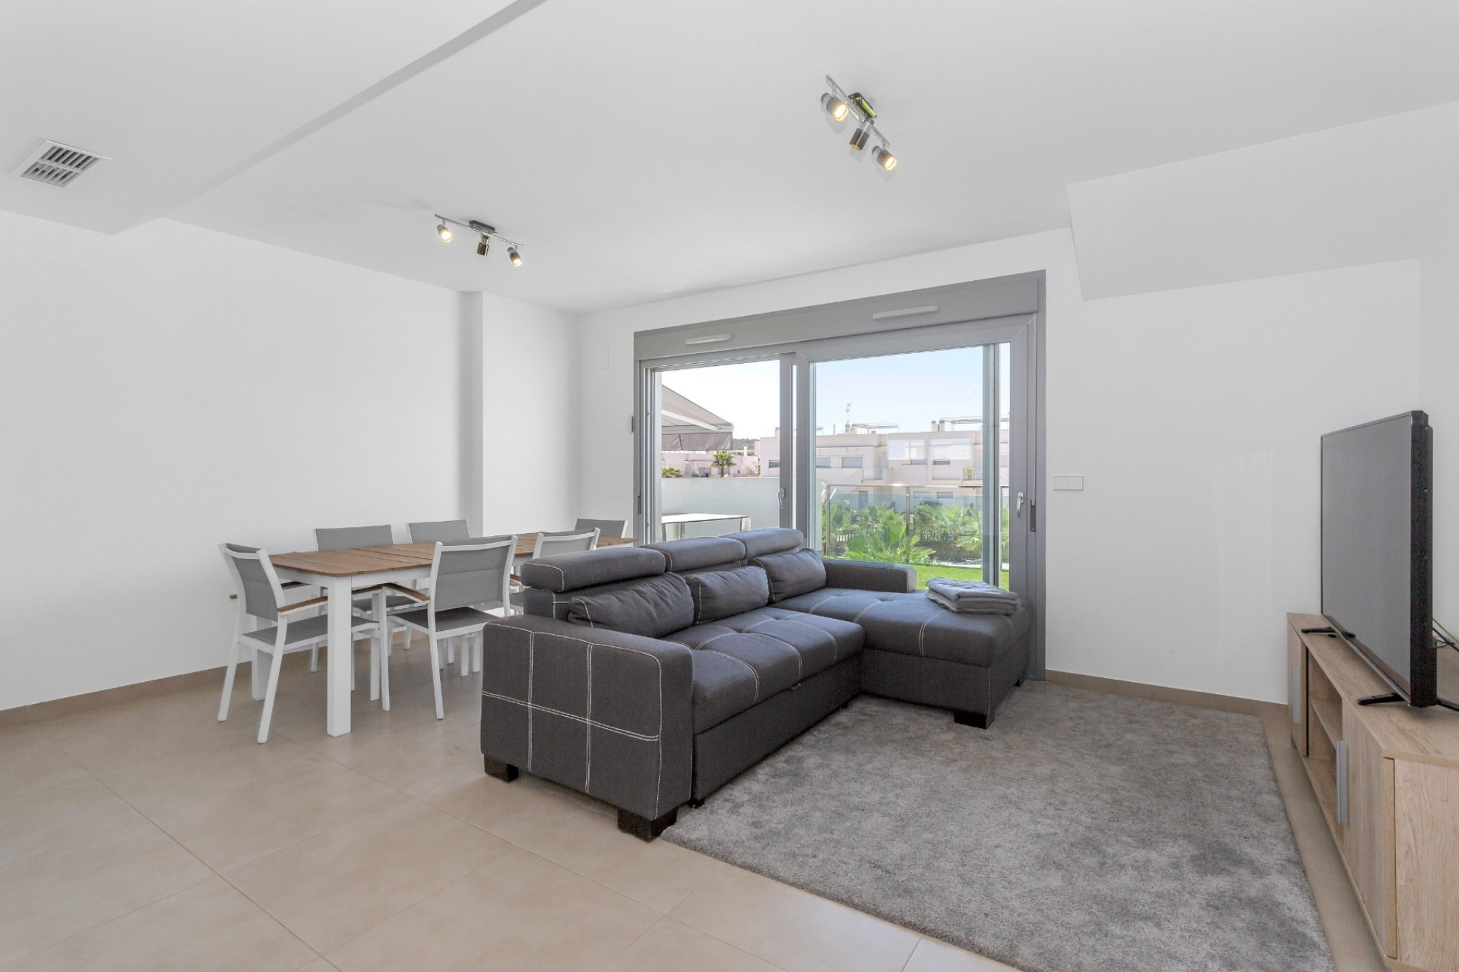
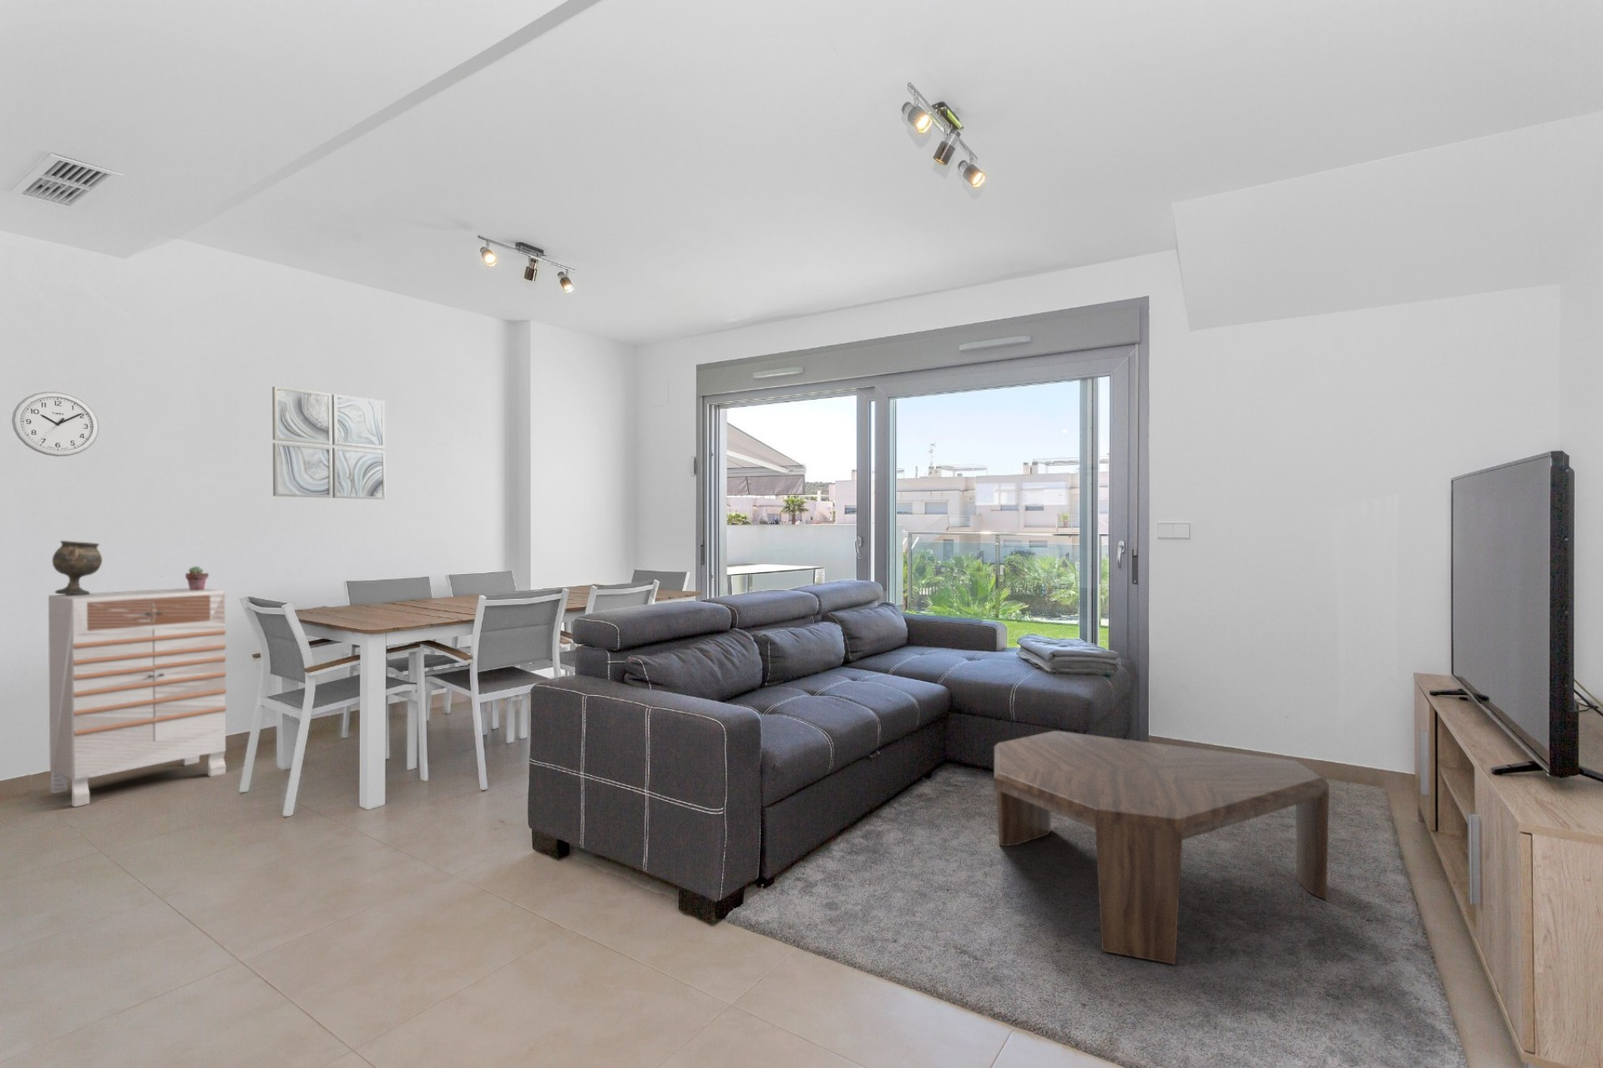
+ goblet [51,540,103,595]
+ dresser [48,588,227,808]
+ coffee table [994,729,1330,965]
+ potted succulent [185,565,210,591]
+ wall clock [11,391,100,458]
+ wall art [272,385,385,501]
